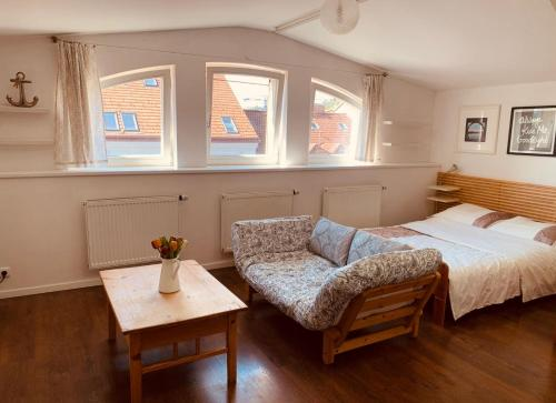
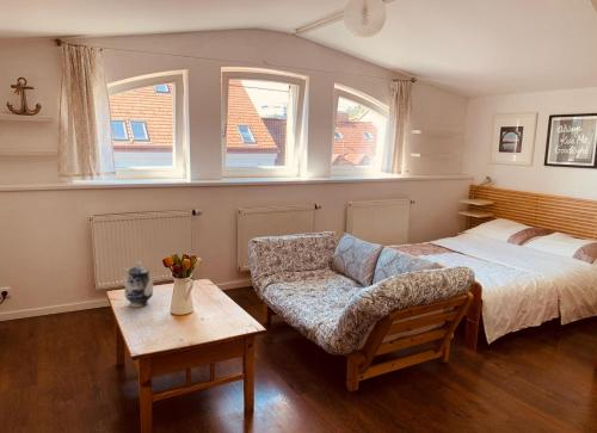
+ teapot [121,260,158,308]
